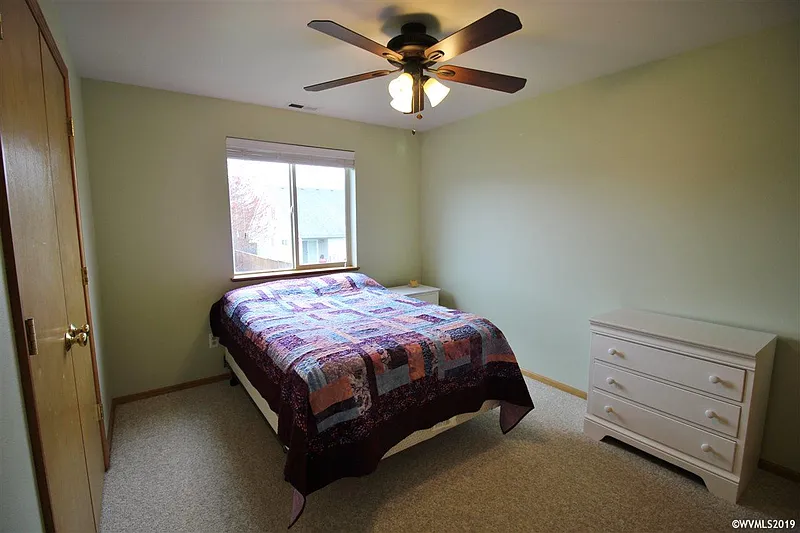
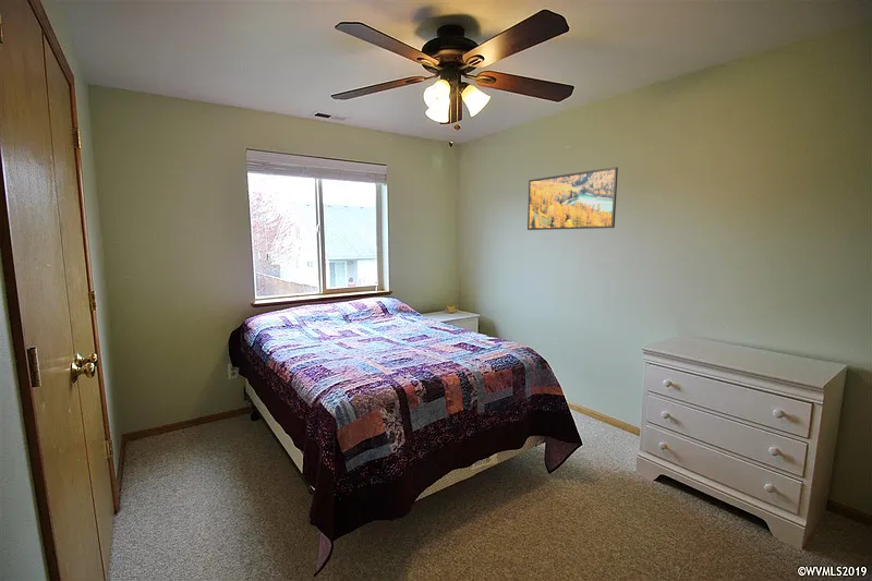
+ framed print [526,166,619,231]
